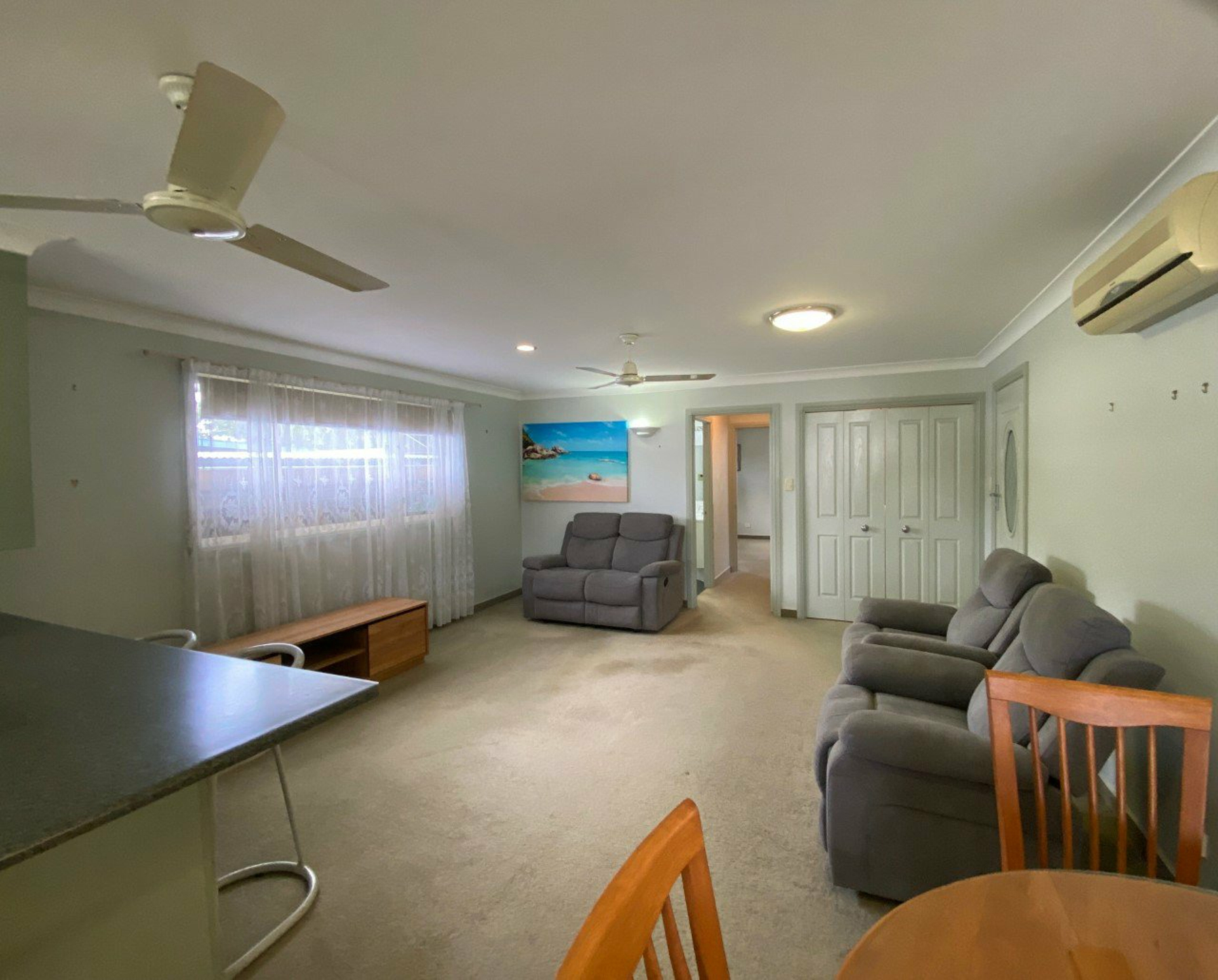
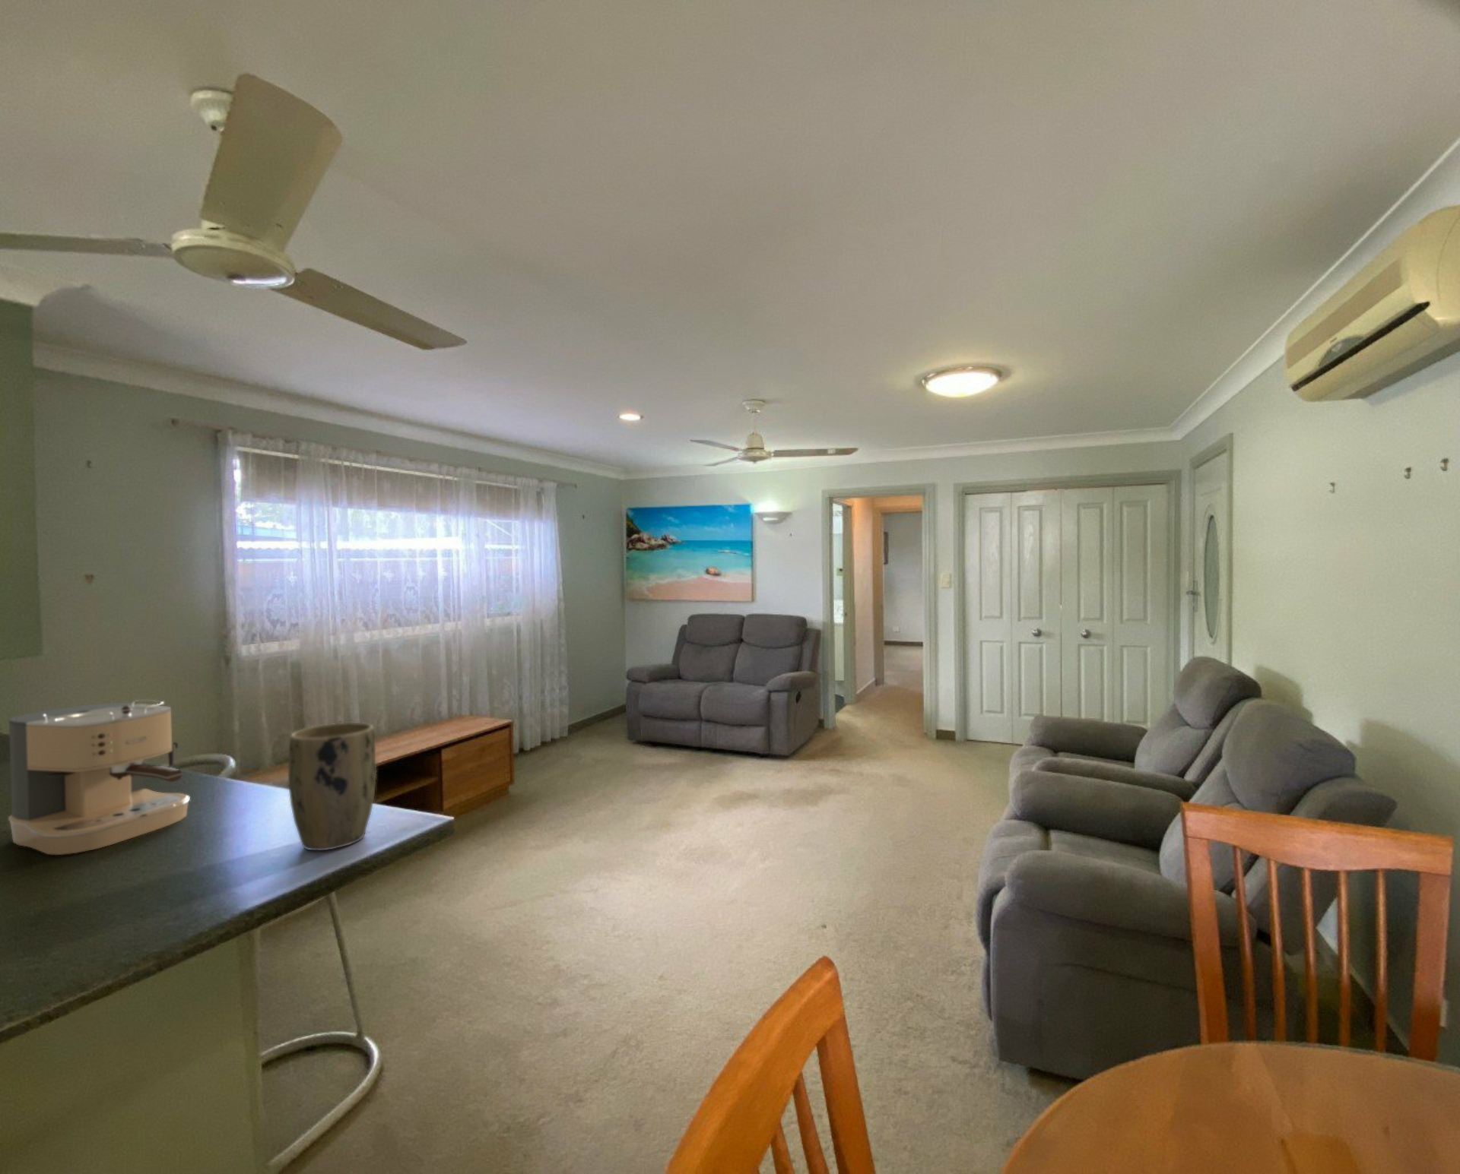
+ coffee maker [7,700,191,855]
+ plant pot [288,722,378,852]
